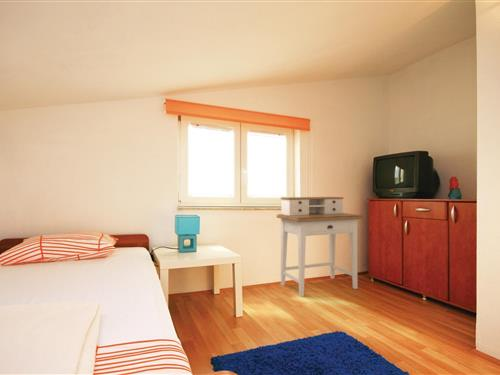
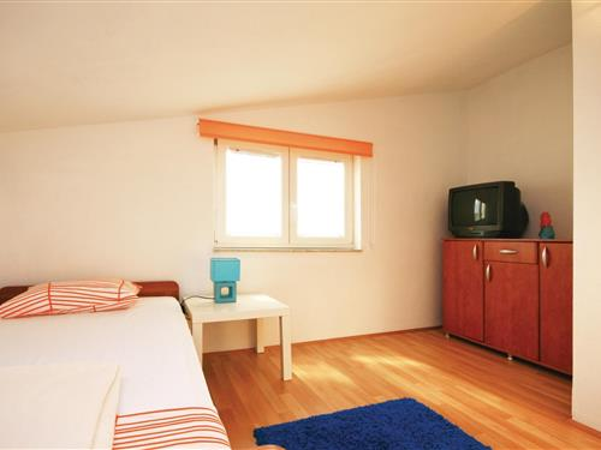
- desk [276,196,365,298]
